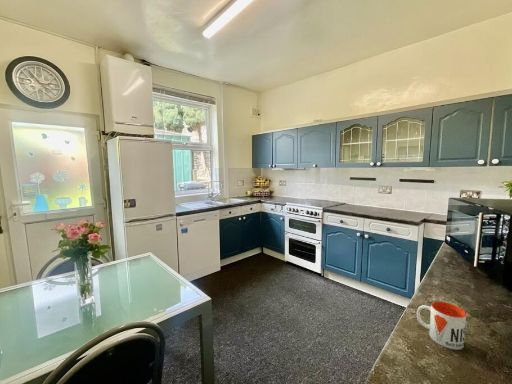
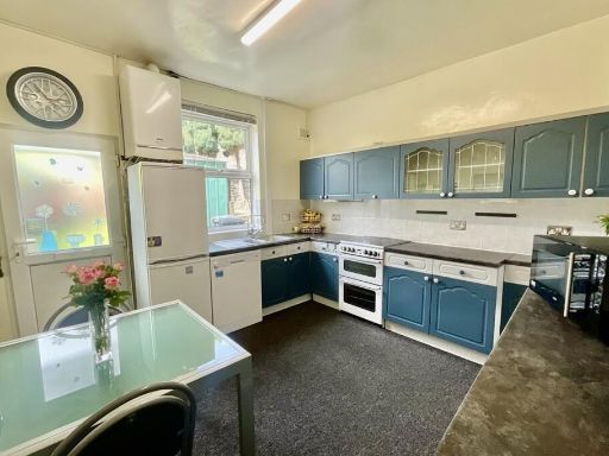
- mug [416,301,467,351]
